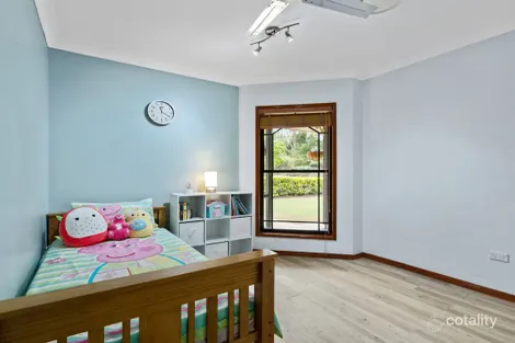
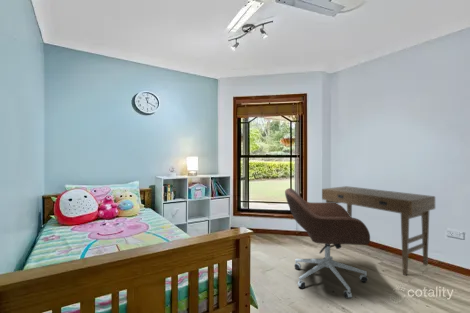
+ desk [321,185,436,276]
+ office chair [284,187,371,300]
